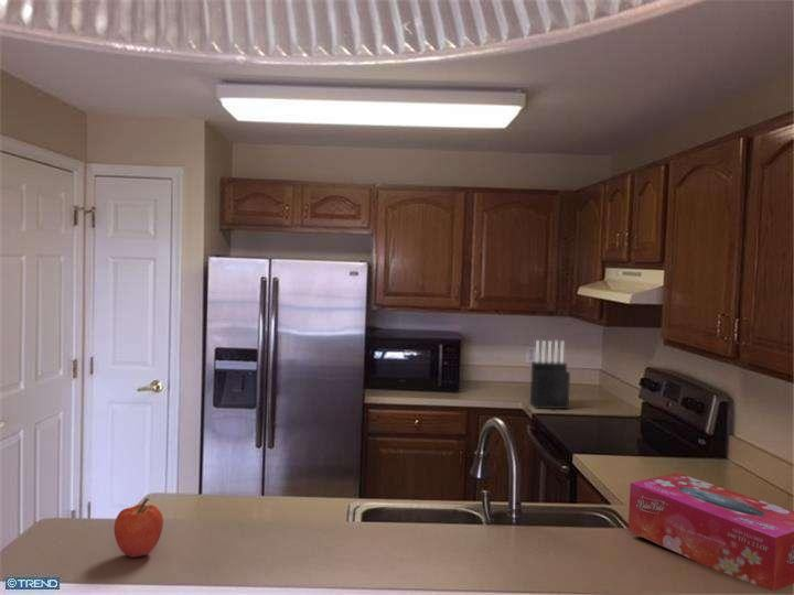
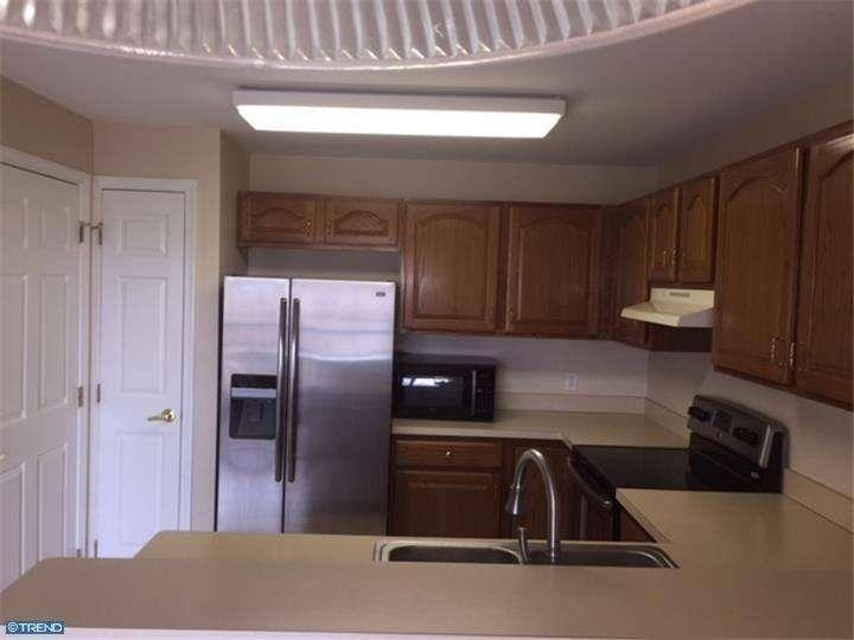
- apple [112,497,164,559]
- knife block [529,339,571,411]
- tissue box [627,472,794,593]
